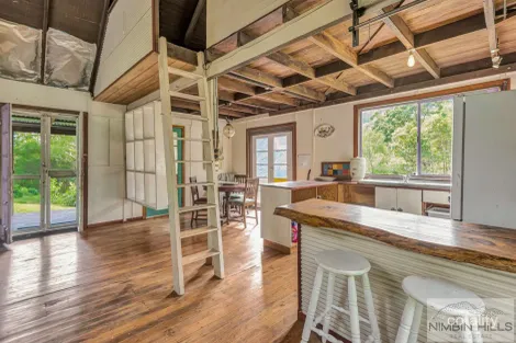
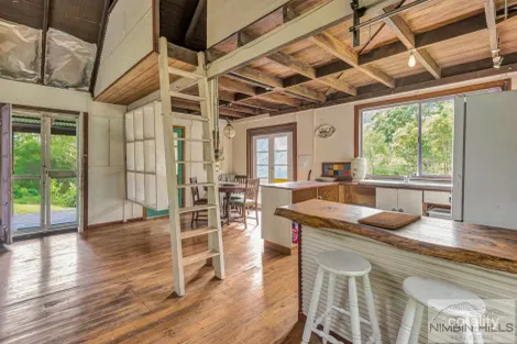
+ cutting board [356,210,422,230]
